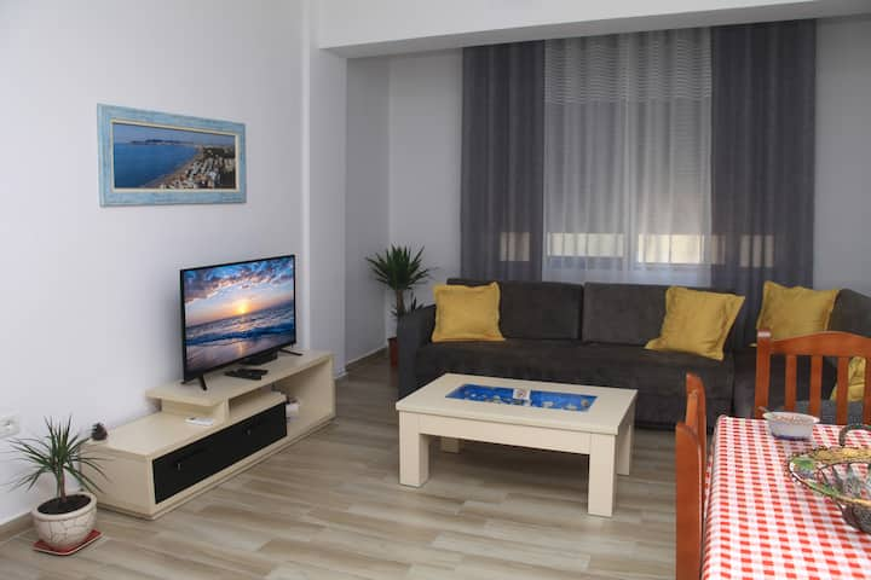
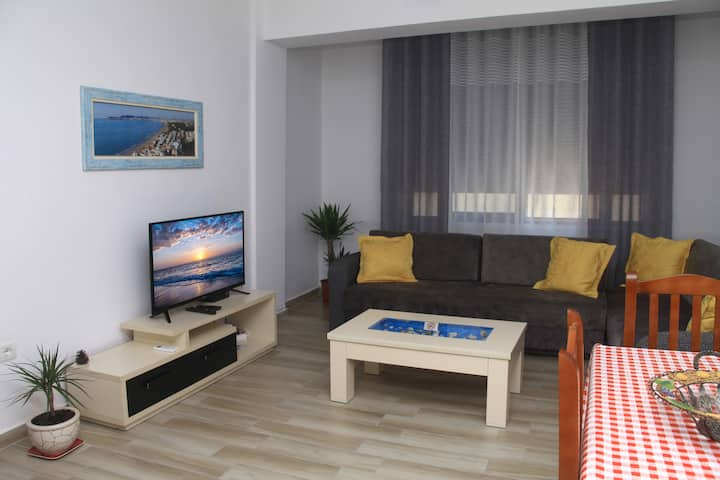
- legume [758,406,821,440]
